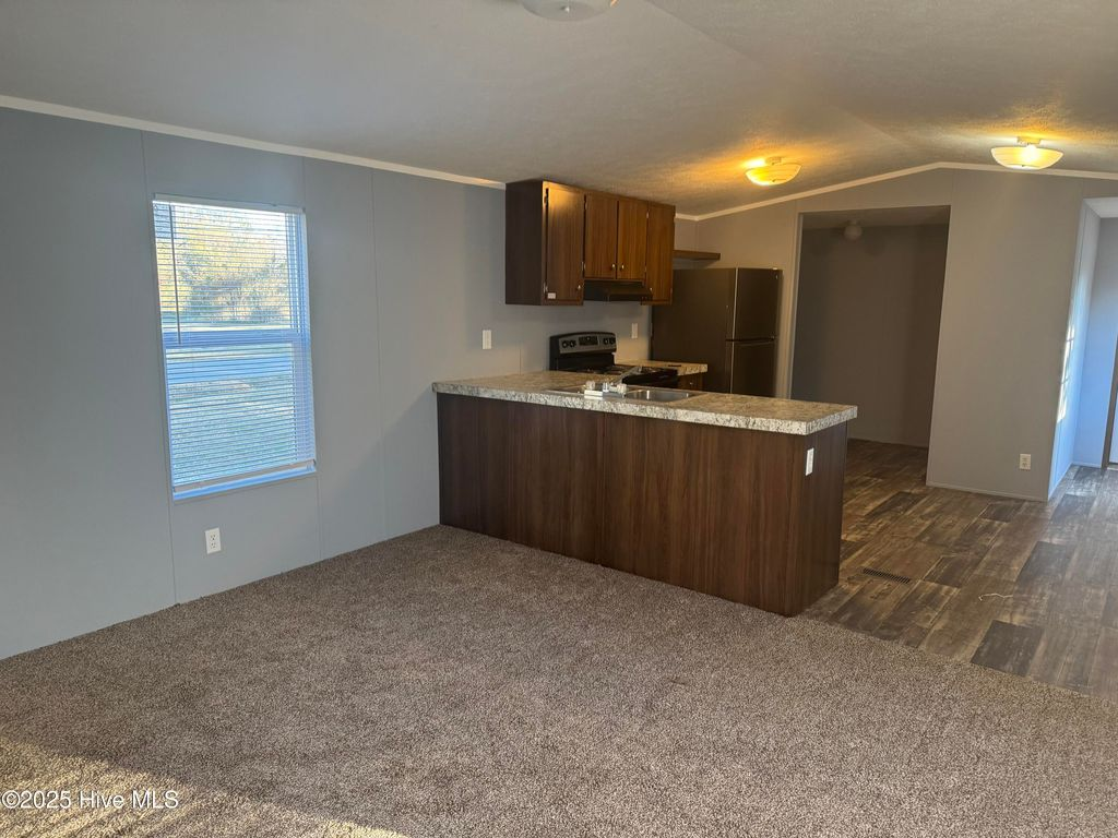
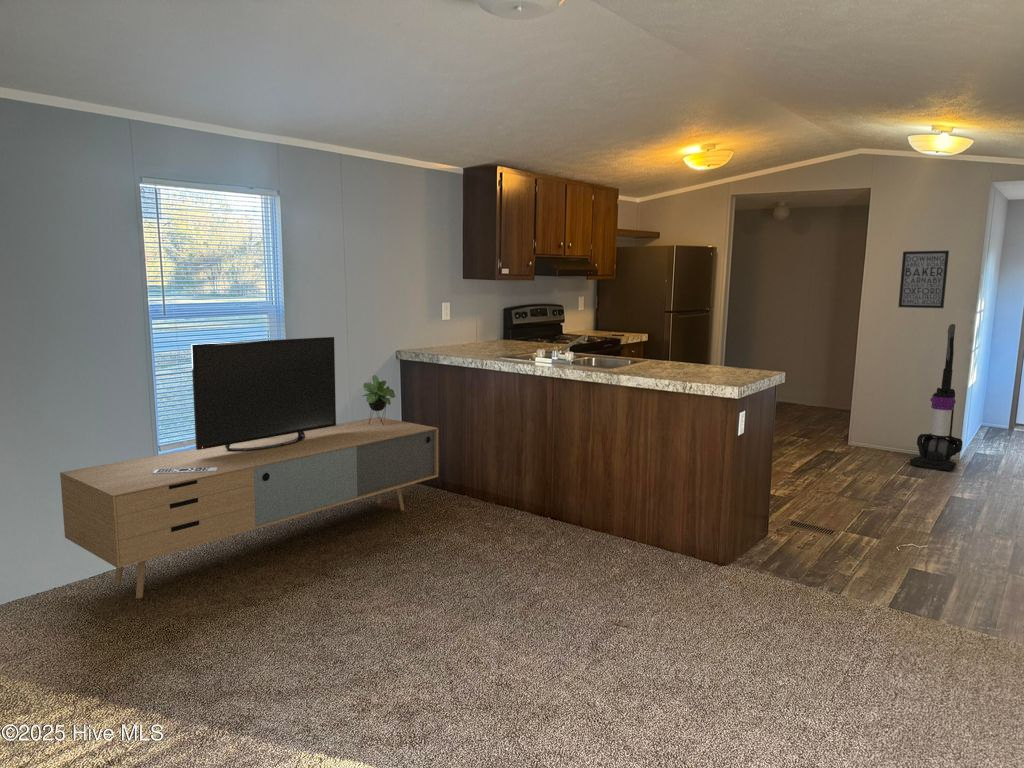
+ wall art [897,250,950,309]
+ media console [59,336,439,599]
+ vacuum cleaner [909,323,963,472]
